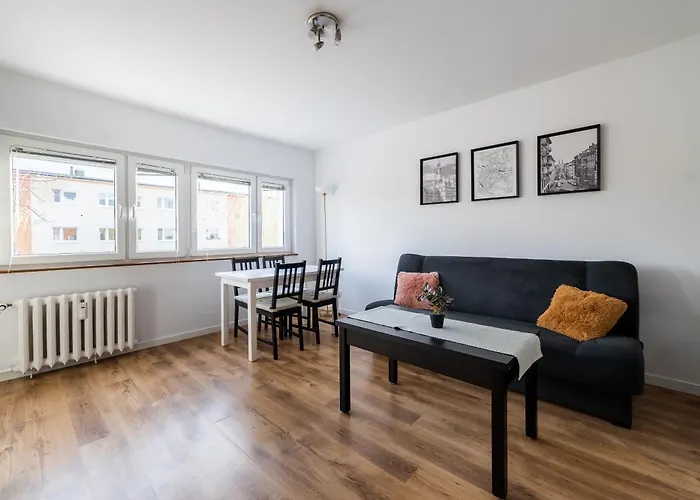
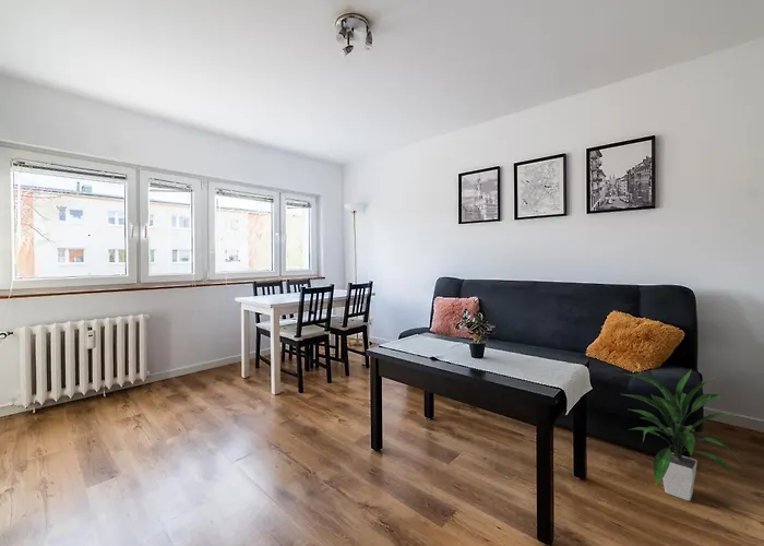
+ indoor plant [621,369,740,502]
